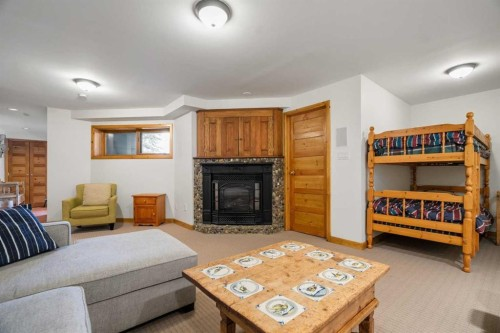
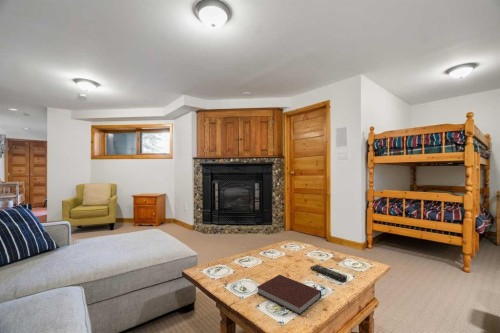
+ remote control [309,264,348,283]
+ notebook [256,274,322,316]
